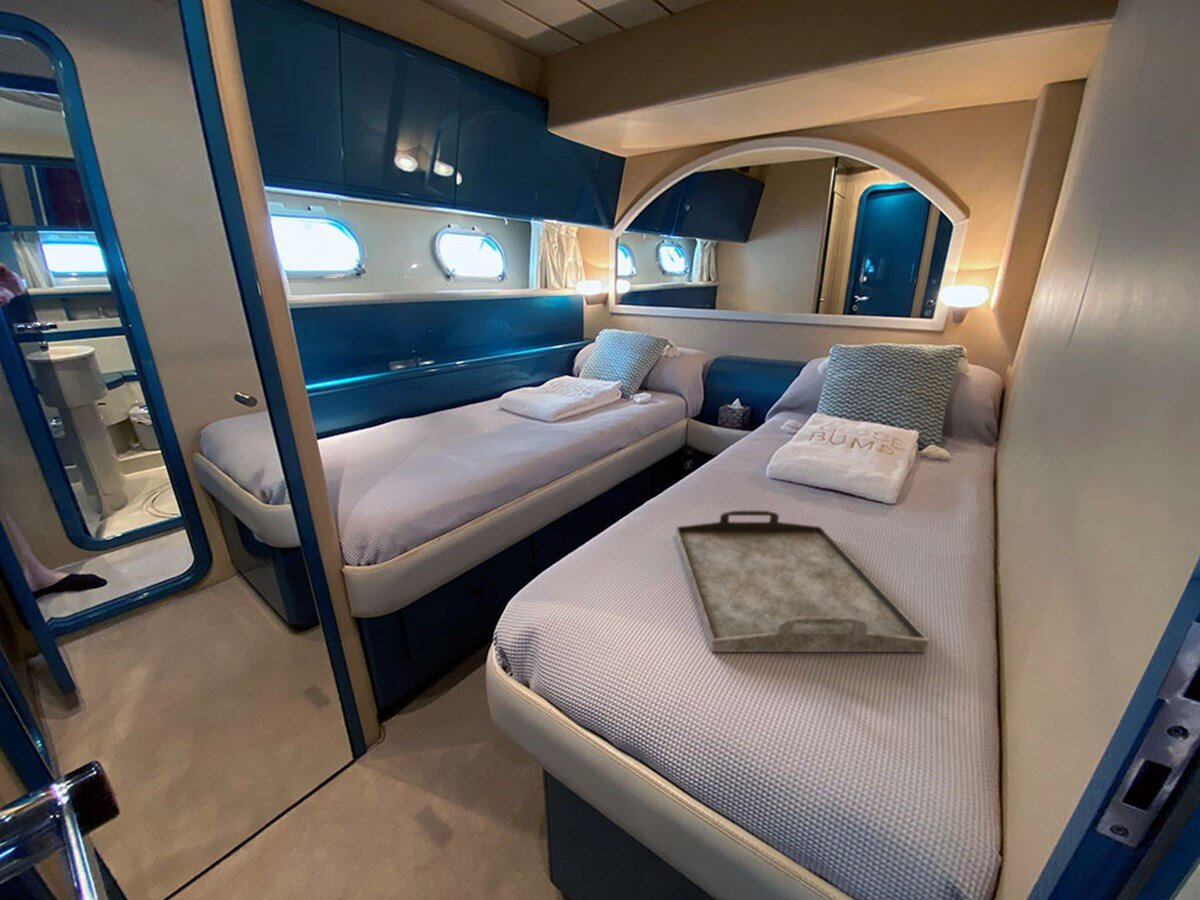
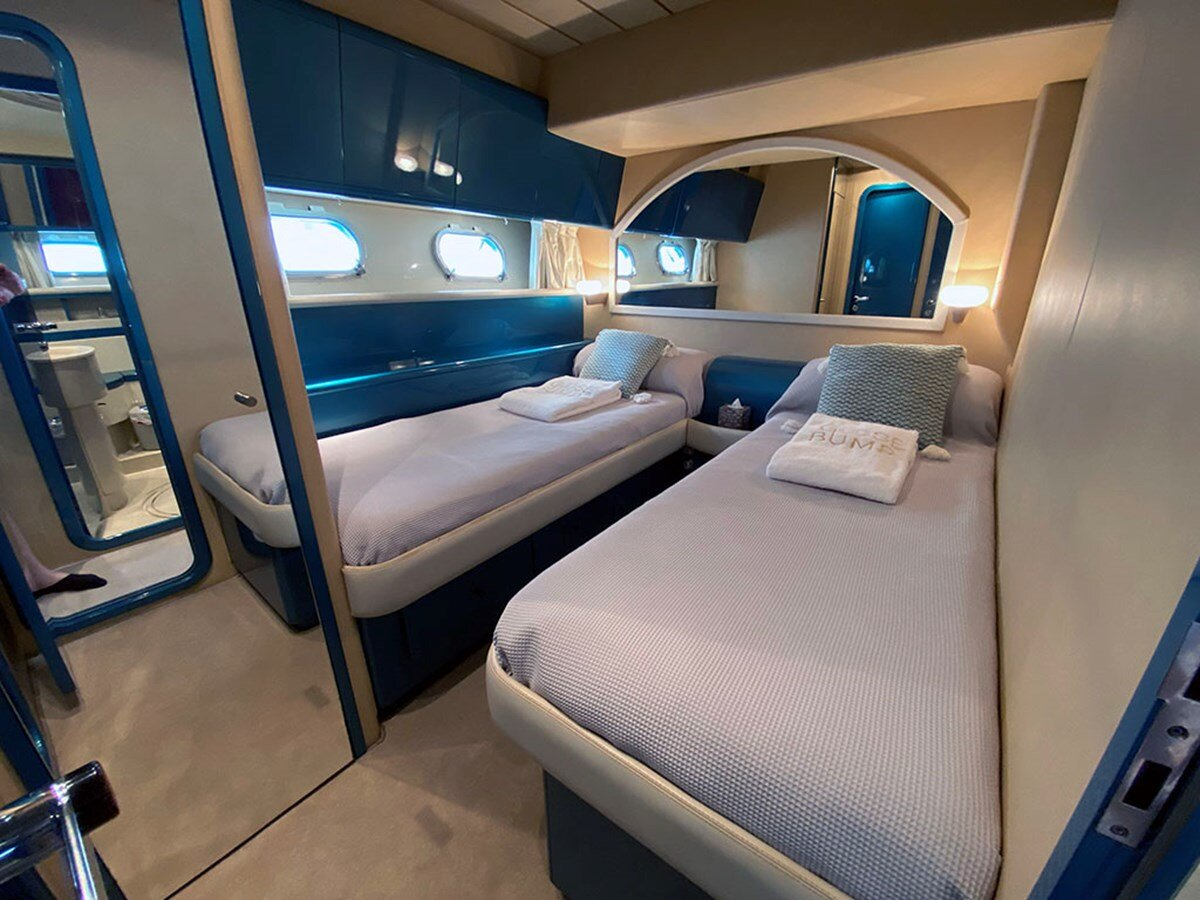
- serving tray [674,509,930,653]
